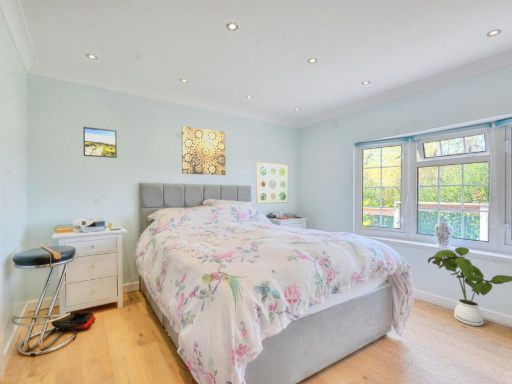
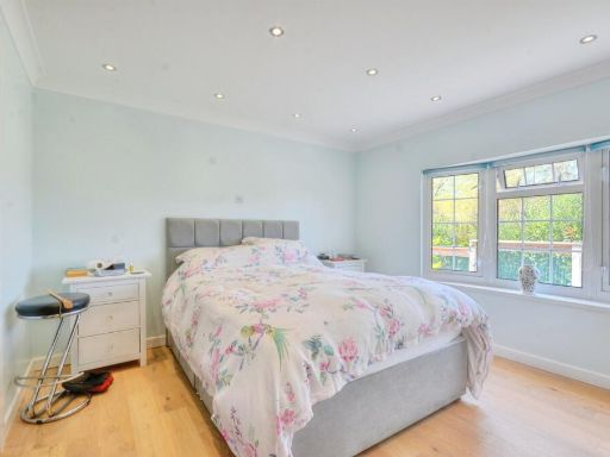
- wall art [181,125,226,176]
- house plant [427,246,512,327]
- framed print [82,126,118,159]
- wall art [255,161,289,205]
